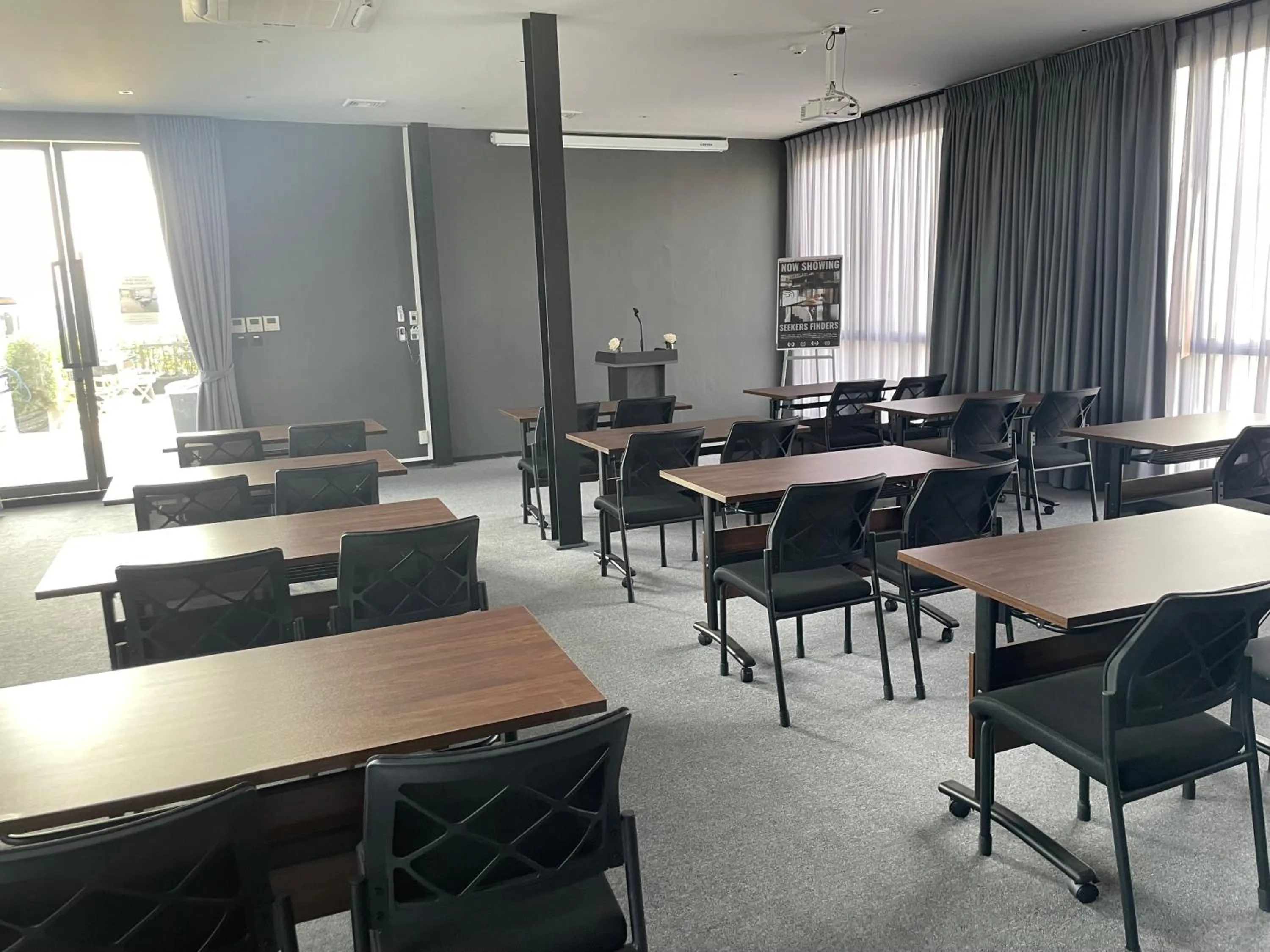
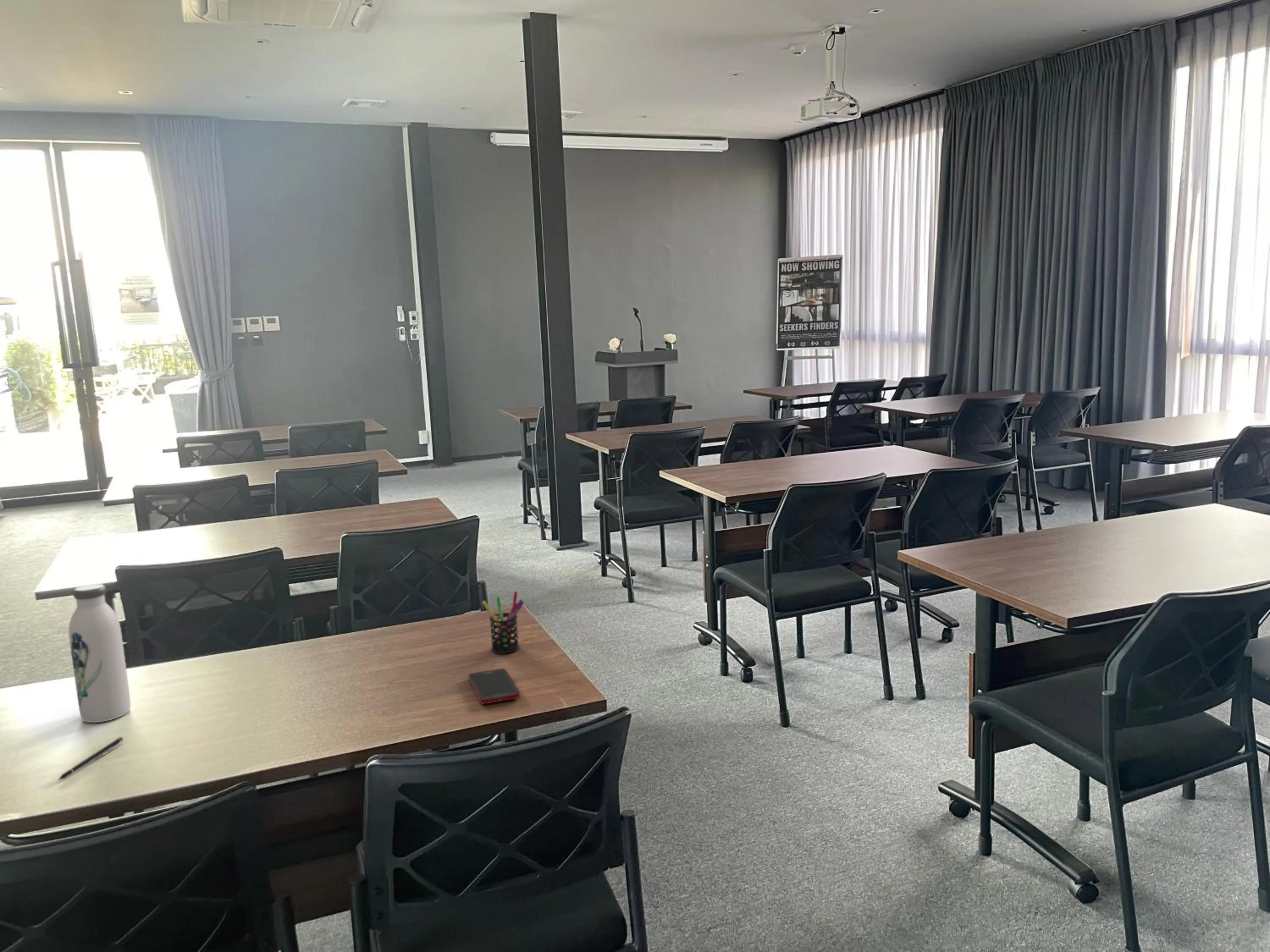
+ cell phone [468,668,521,704]
+ pen [58,737,124,781]
+ pen holder [482,591,525,654]
+ water bottle [68,583,131,723]
